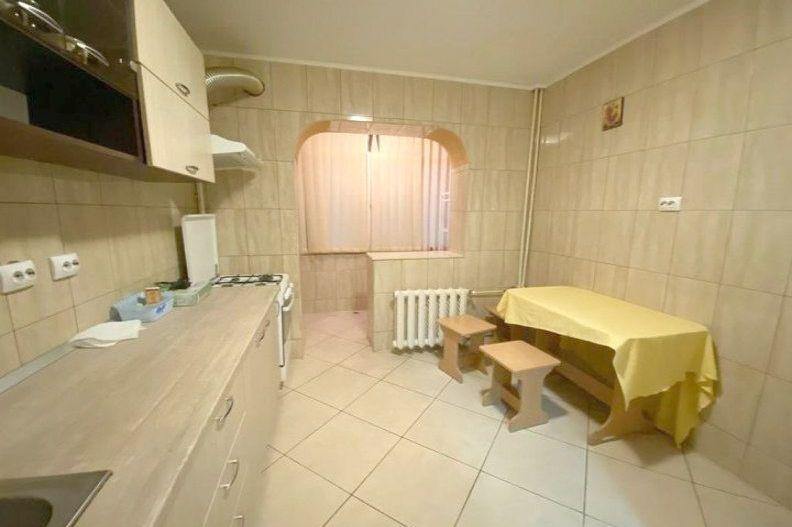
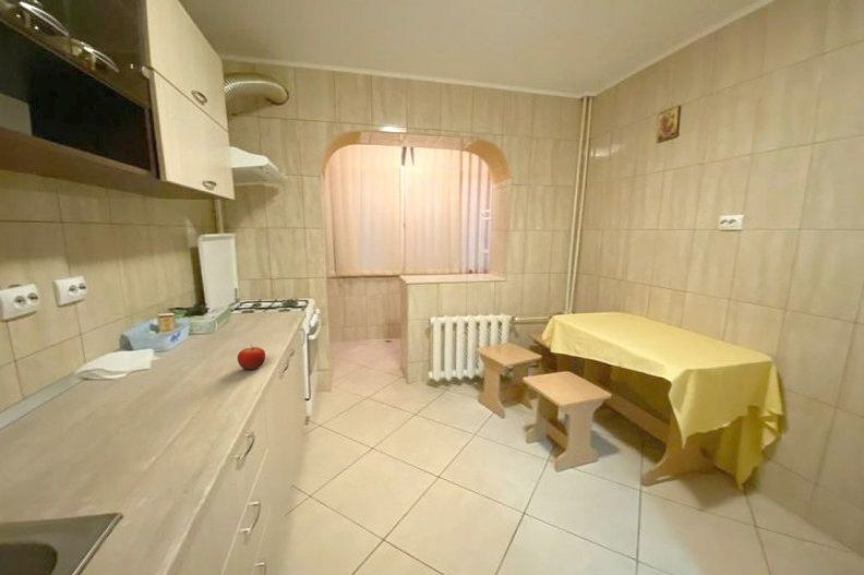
+ fruit [237,345,266,371]
